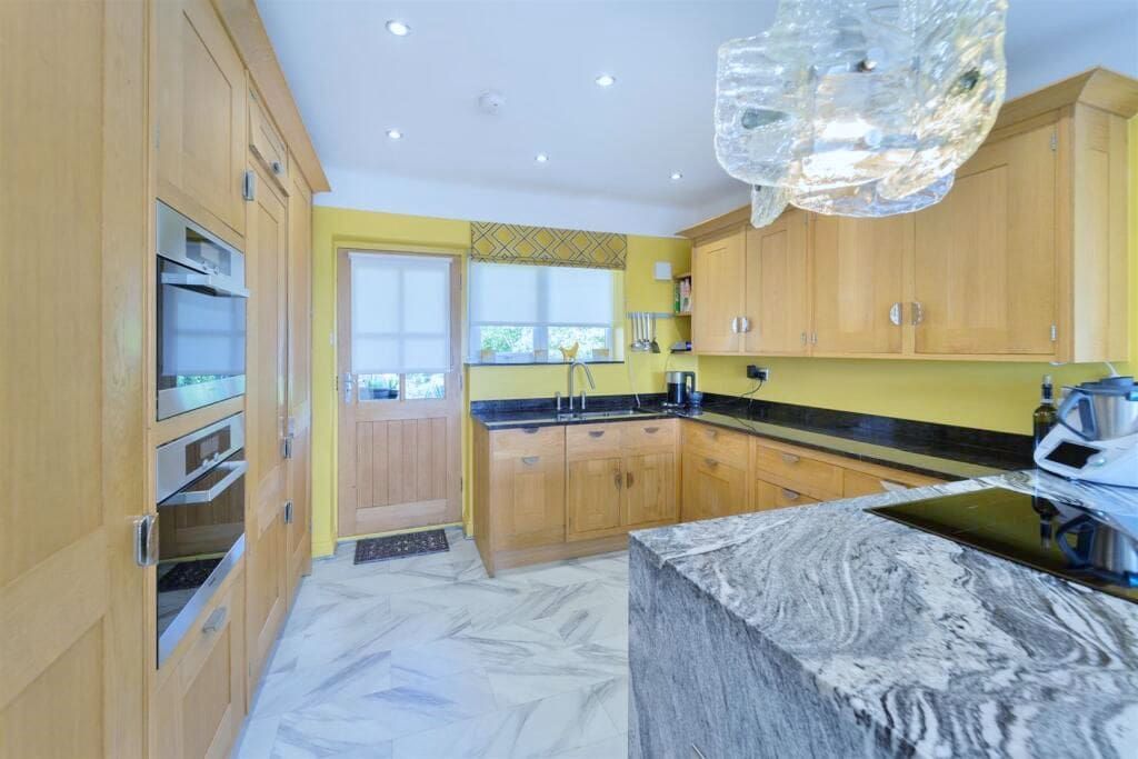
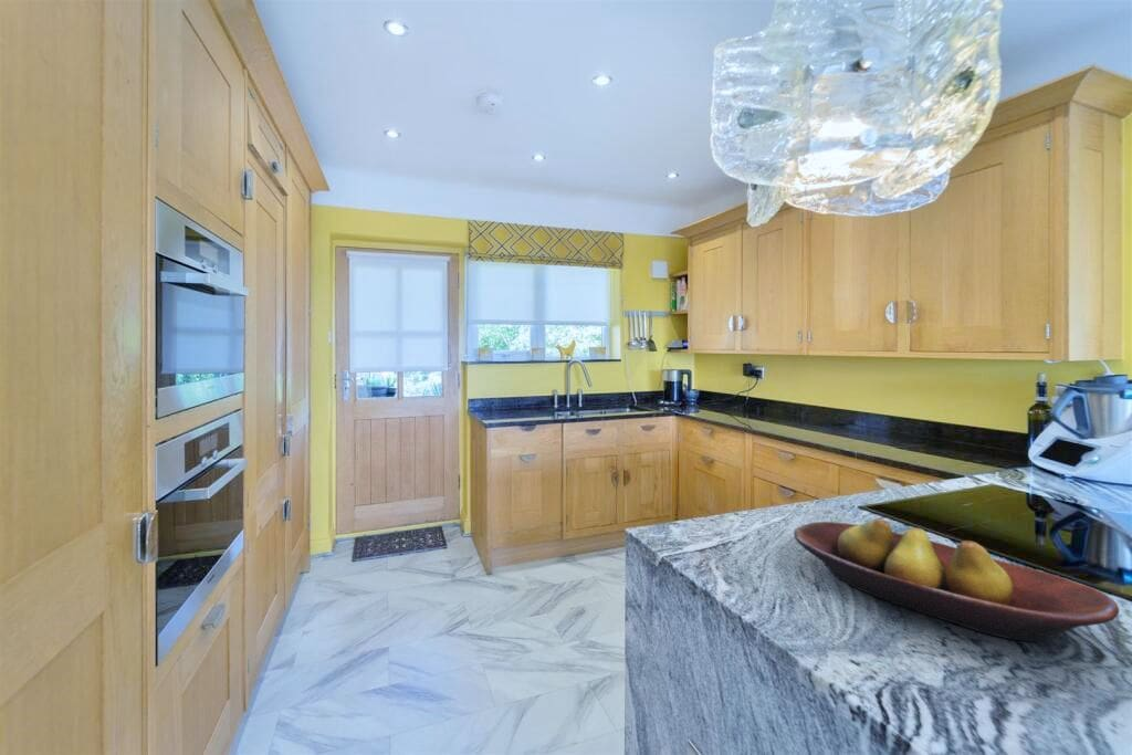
+ fruit bowl [793,517,1120,642]
